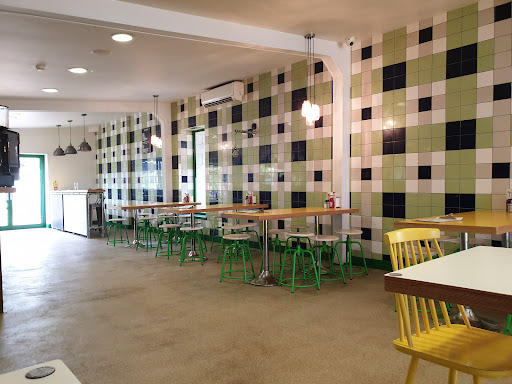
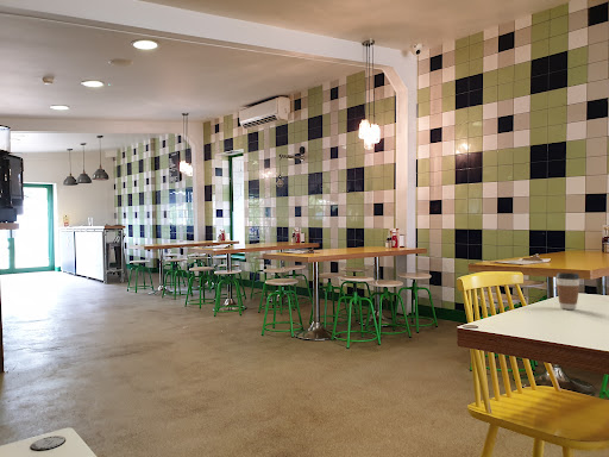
+ coffee cup [554,271,580,311]
